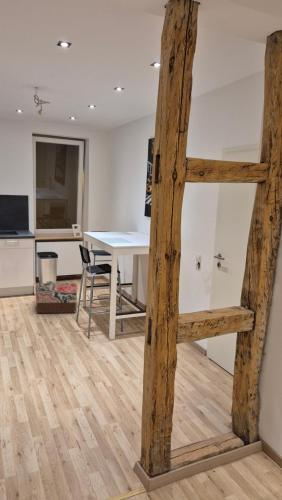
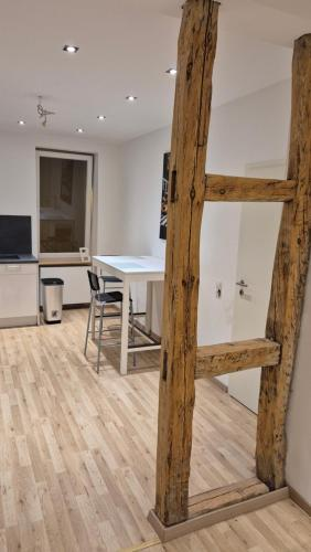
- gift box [35,282,78,314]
